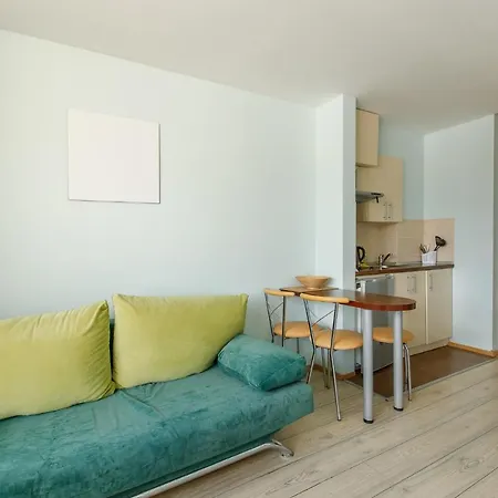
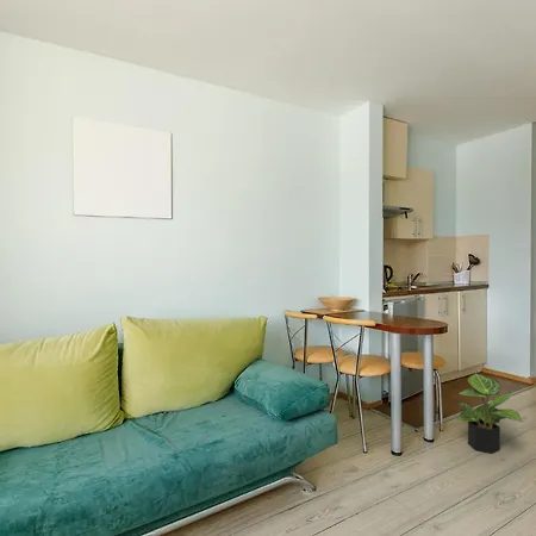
+ potted plant [456,372,524,455]
